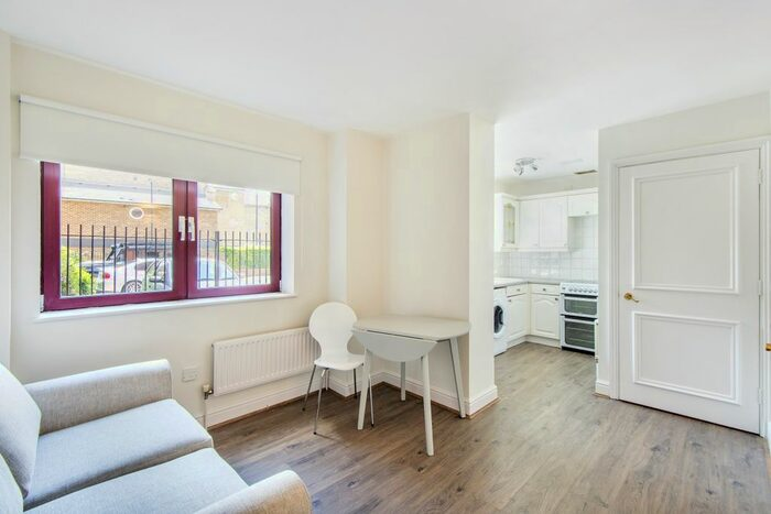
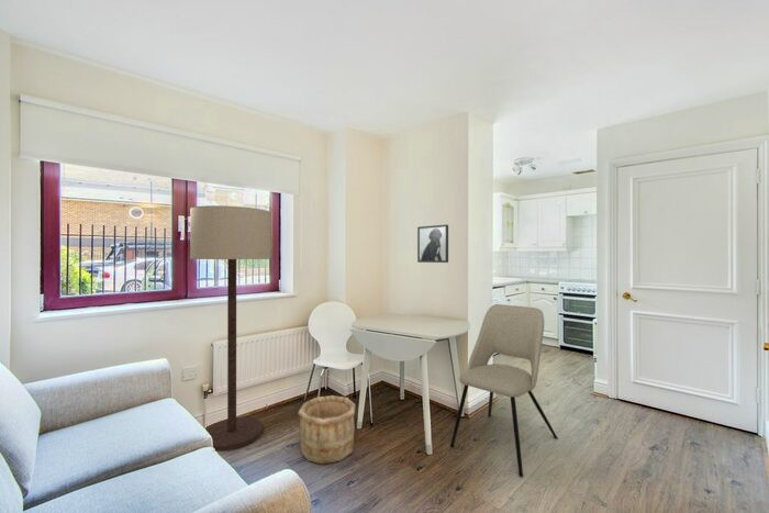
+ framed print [416,223,449,264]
+ floor lamp [189,204,272,451]
+ dining chair [449,303,559,478]
+ wooden bucket [297,394,357,466]
